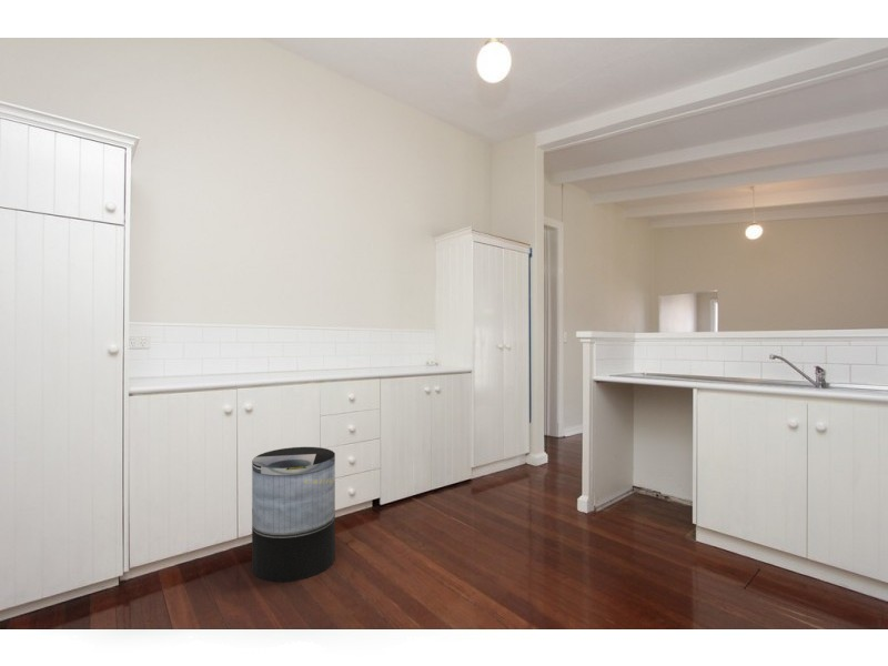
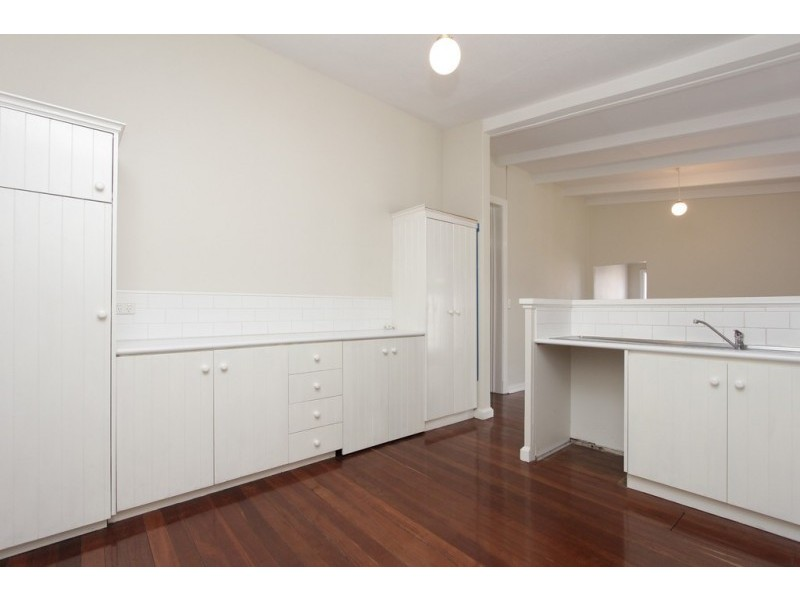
- trash can [251,446,336,583]
